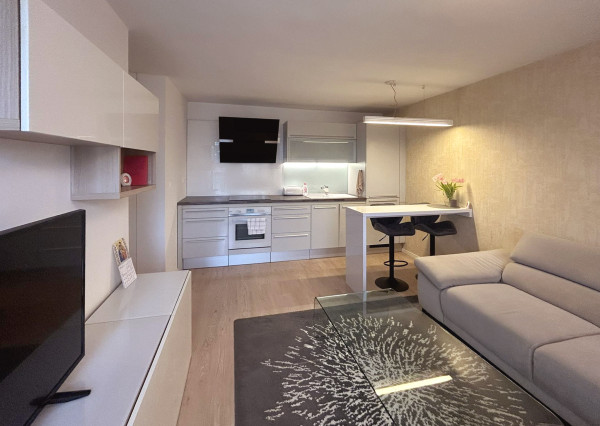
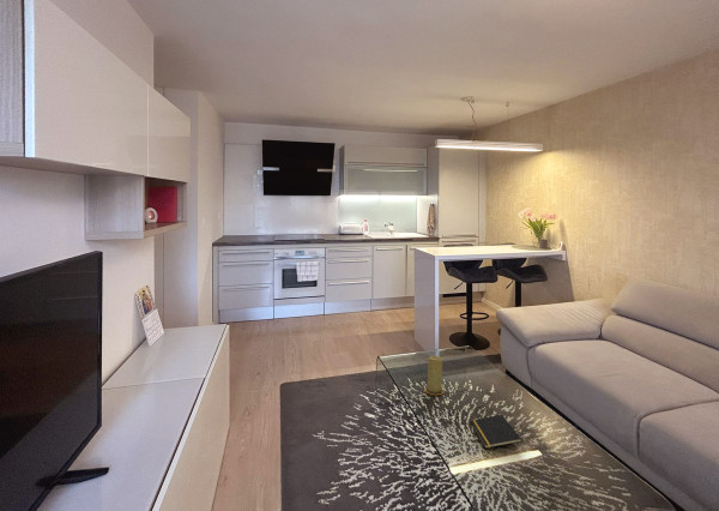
+ candle [423,355,446,396]
+ notepad [470,414,524,450]
